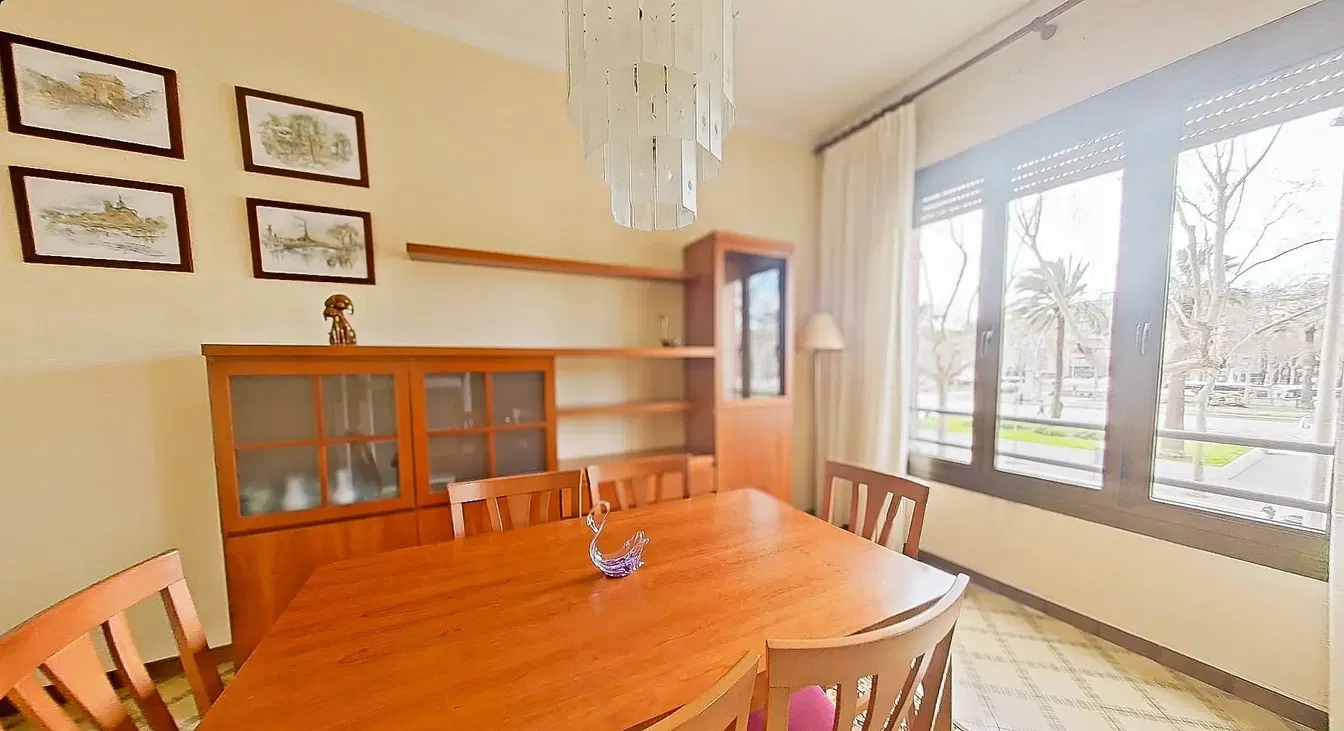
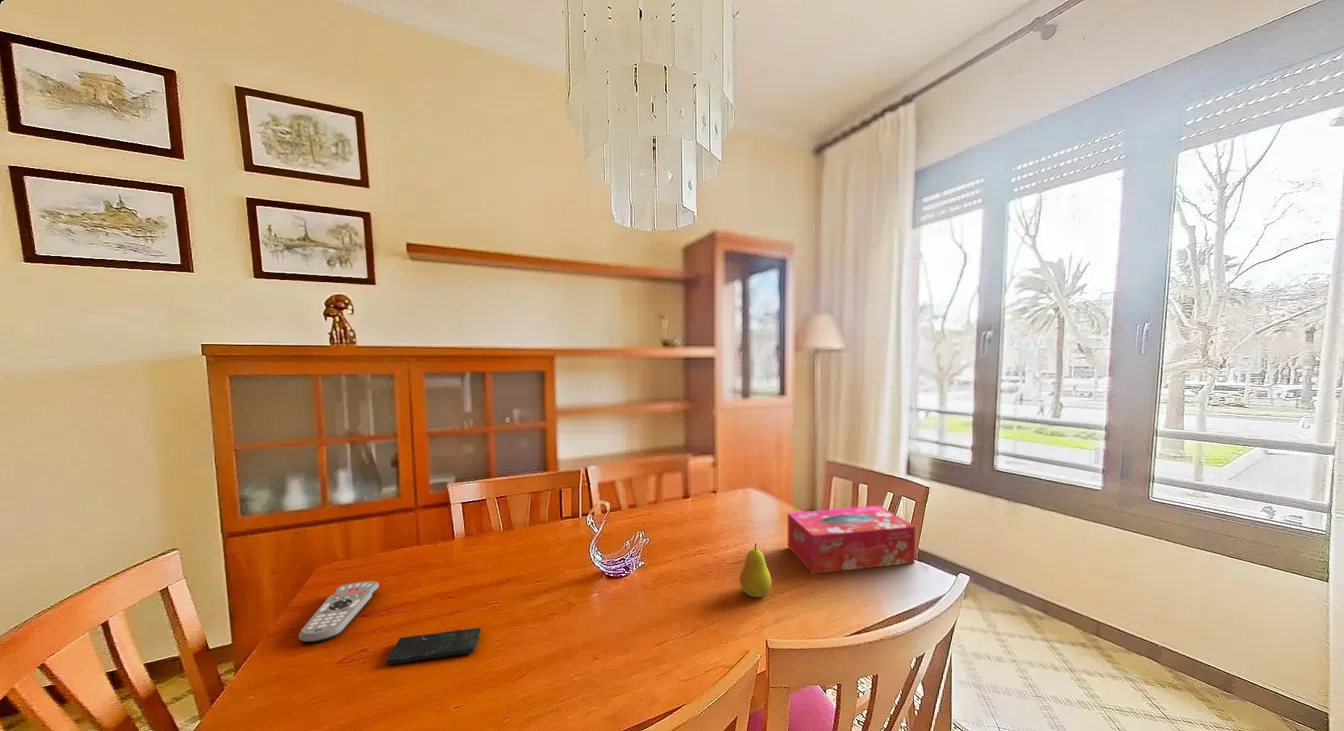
+ tissue box [787,505,916,575]
+ smartphone [386,627,482,665]
+ remote control [298,580,380,644]
+ fruit [739,543,772,598]
